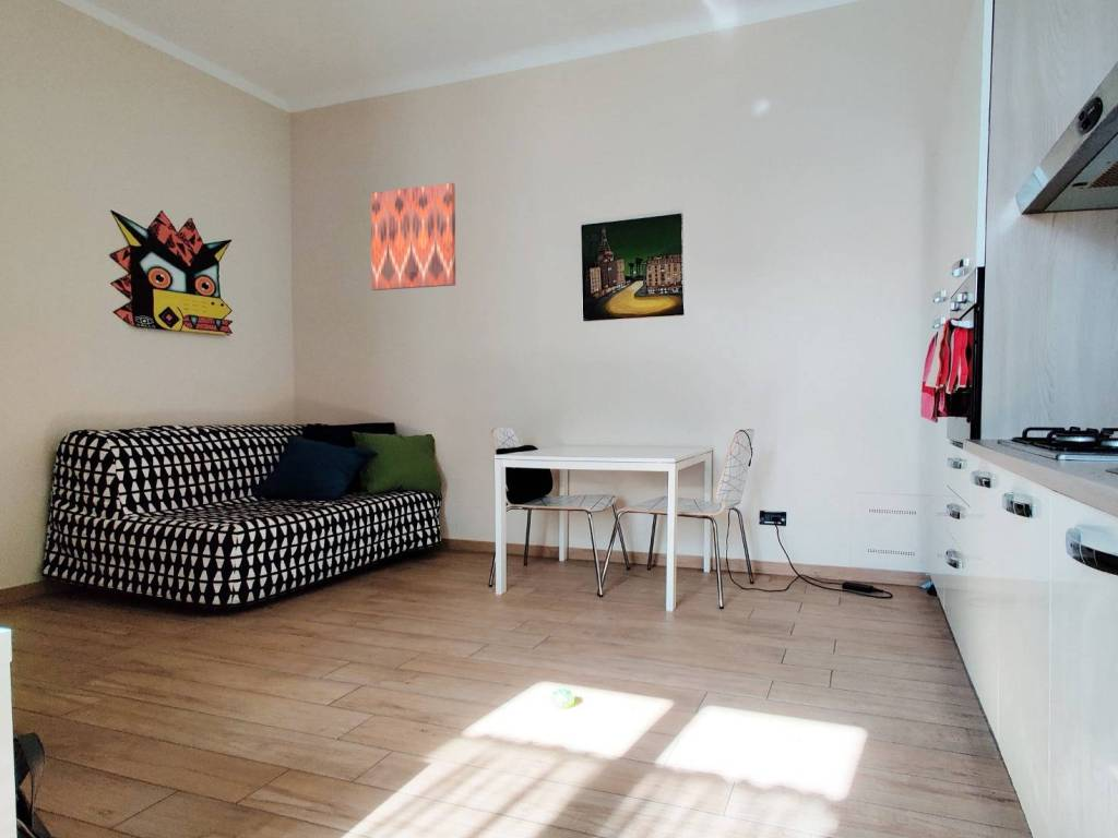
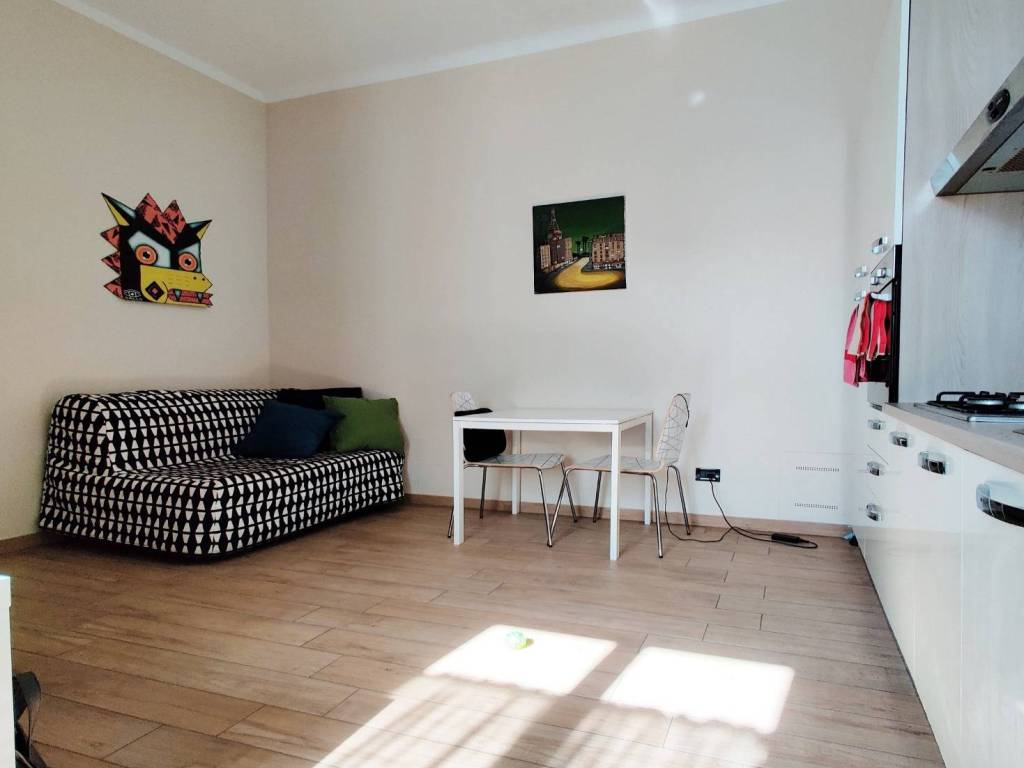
- wall art [369,182,456,291]
